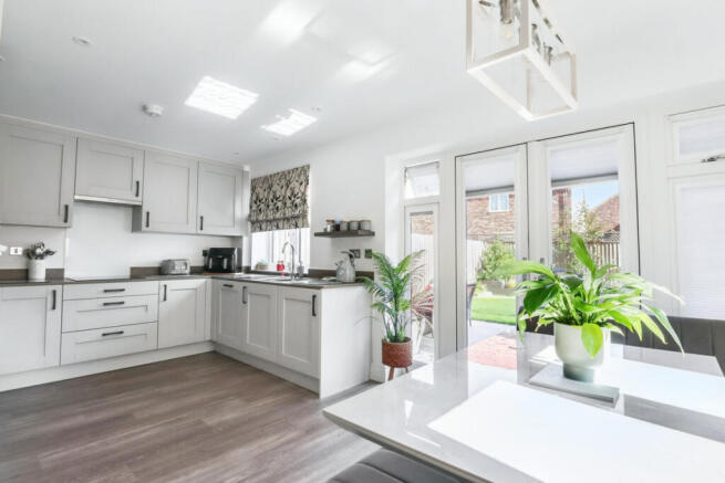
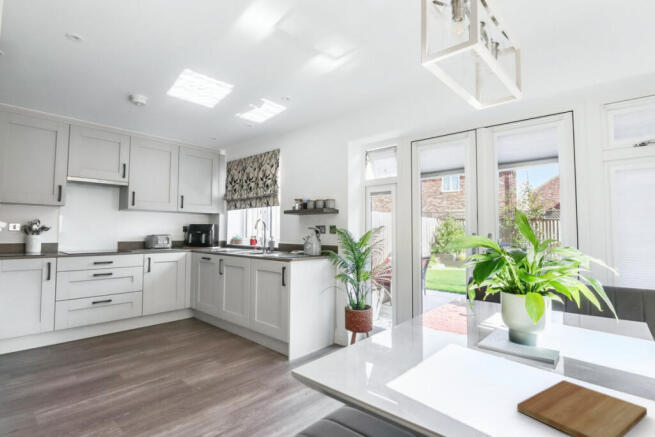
+ cutting board [516,379,648,437]
